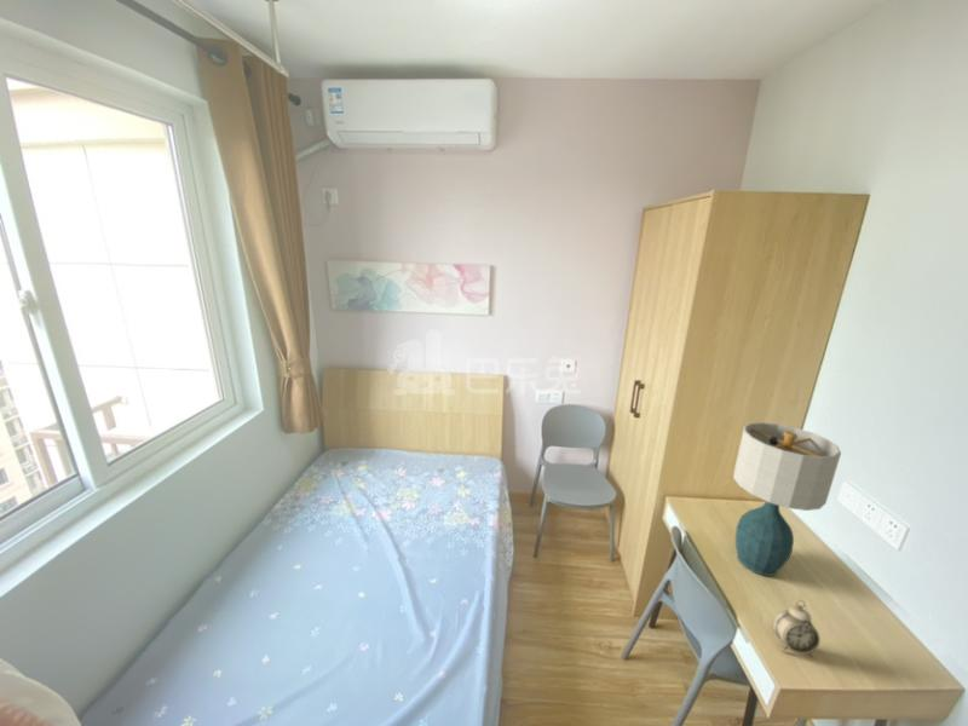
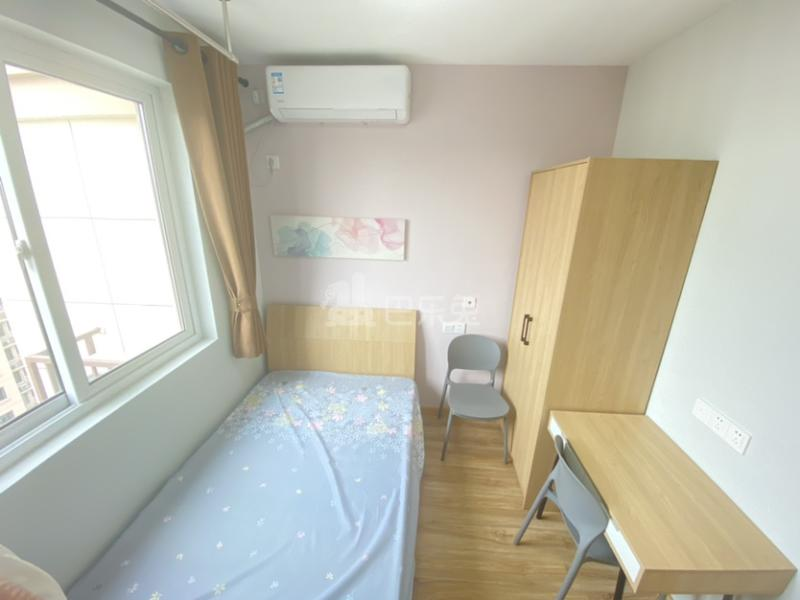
- table lamp [732,421,842,577]
- alarm clock [772,599,822,658]
